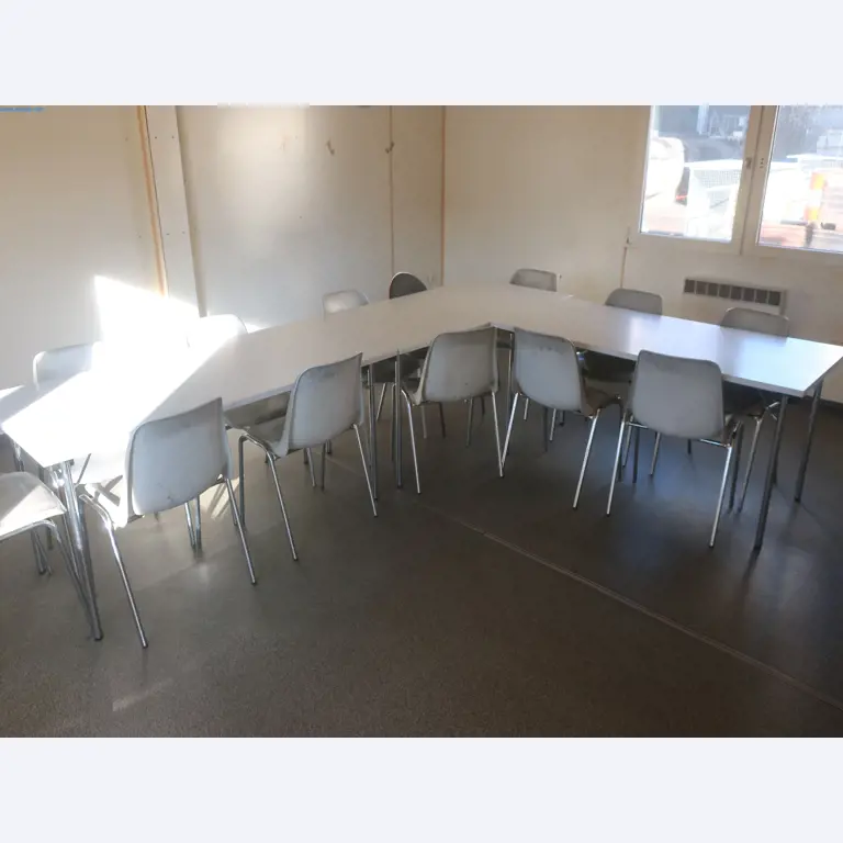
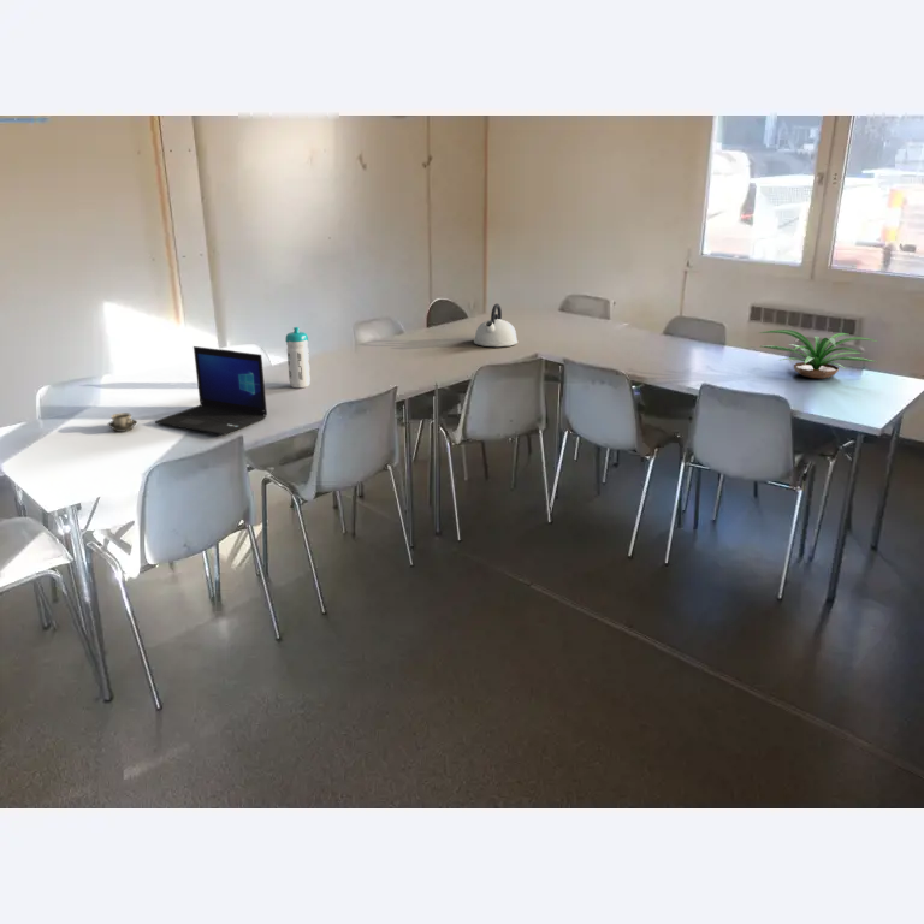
+ cup [106,411,138,433]
+ kettle [473,303,519,348]
+ laptop [154,345,268,437]
+ water bottle [284,326,312,389]
+ plant [759,328,878,379]
